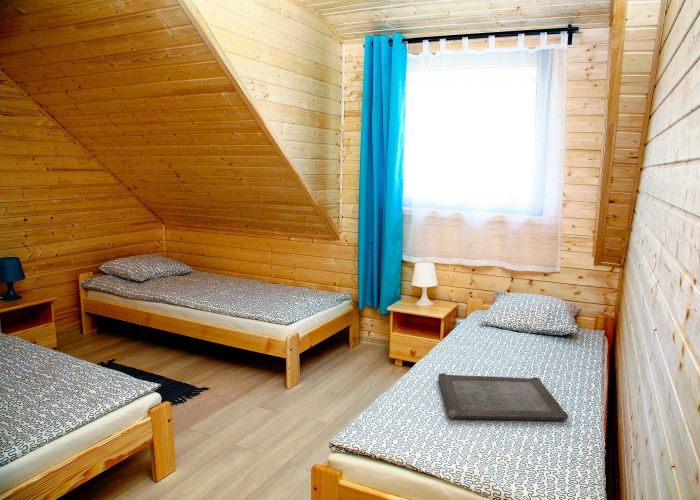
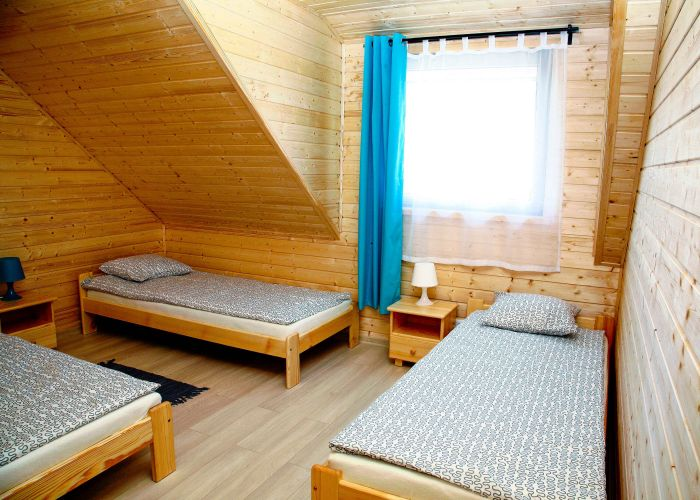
- serving tray [437,372,569,421]
